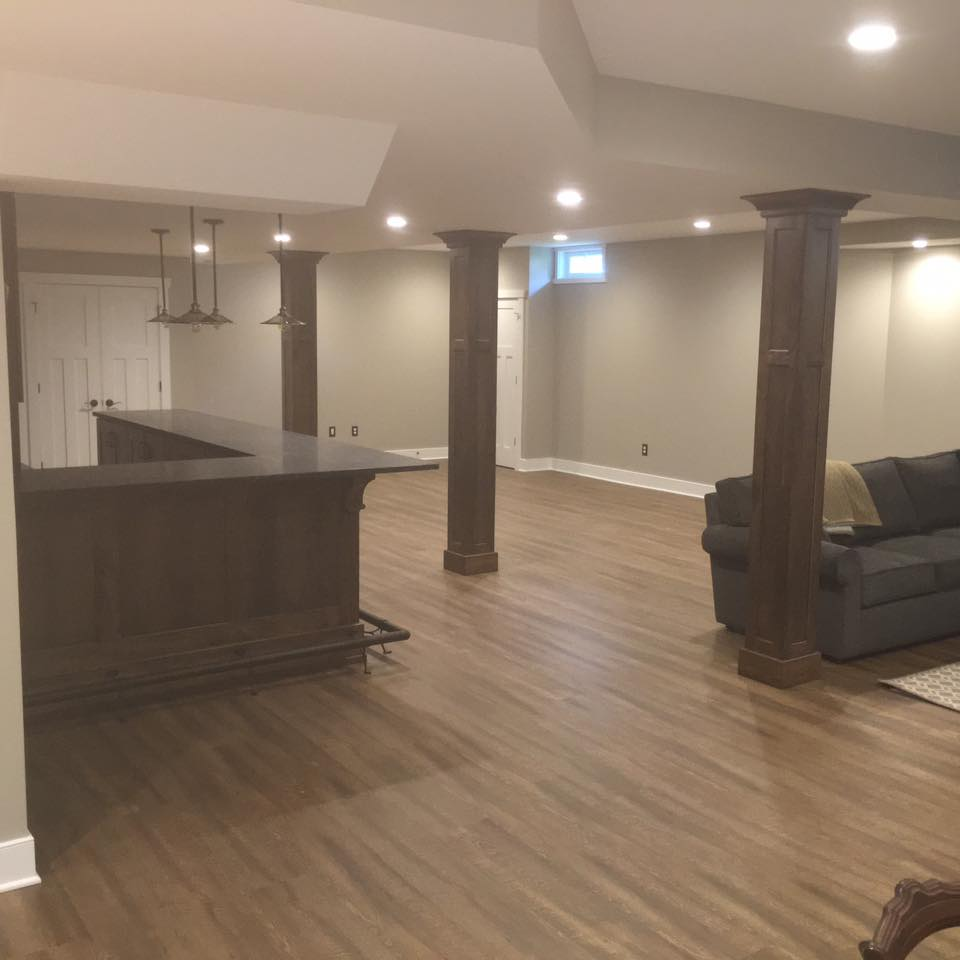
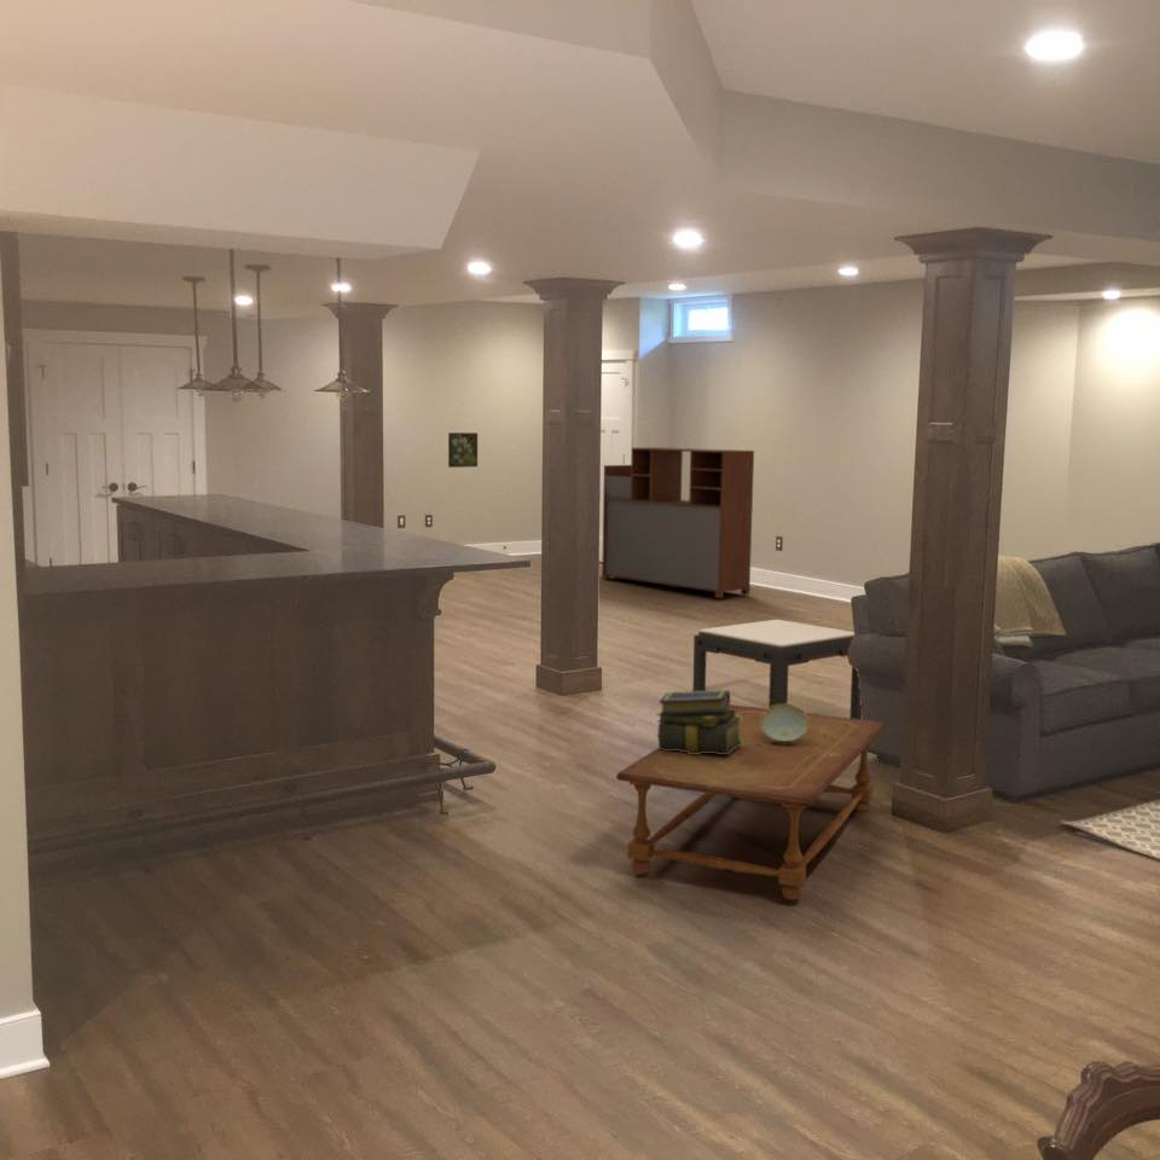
+ coffee table [615,703,887,900]
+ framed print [447,431,478,469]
+ storage cabinet [601,446,755,599]
+ side table [691,619,863,720]
+ stack of books [655,689,743,754]
+ decorative bowl [760,703,808,743]
